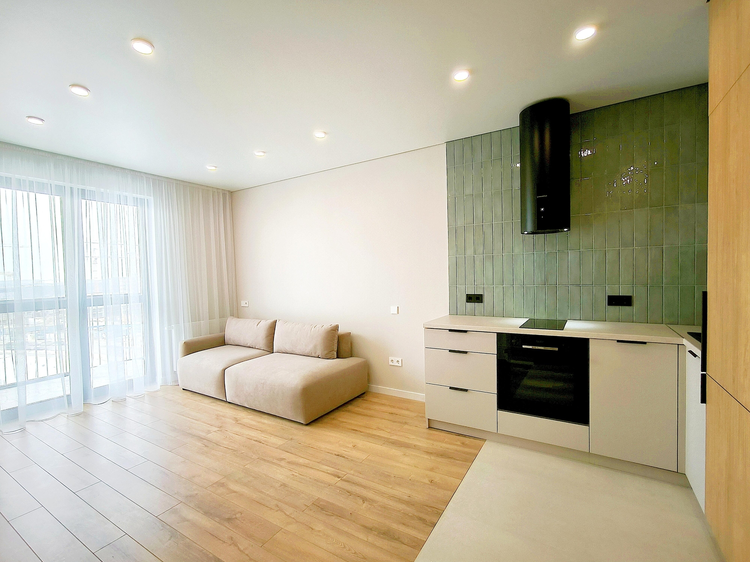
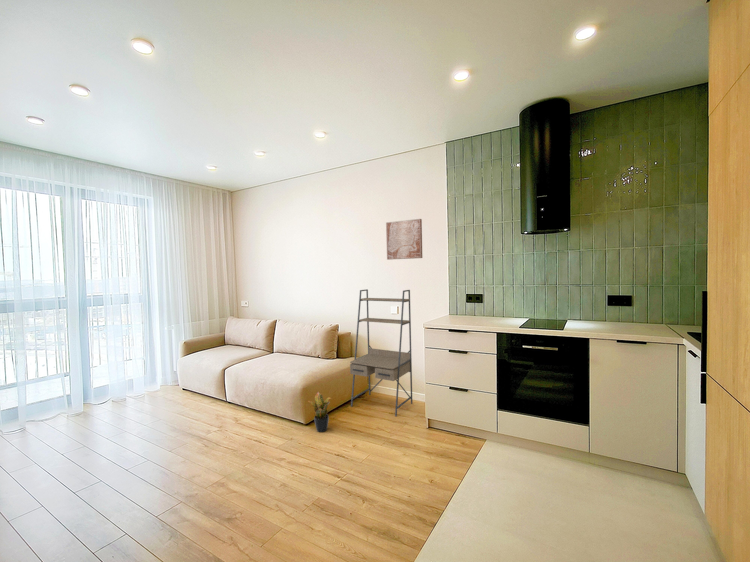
+ shelving unit [349,288,414,417]
+ potted plant [307,391,333,433]
+ wall art [385,218,423,261]
